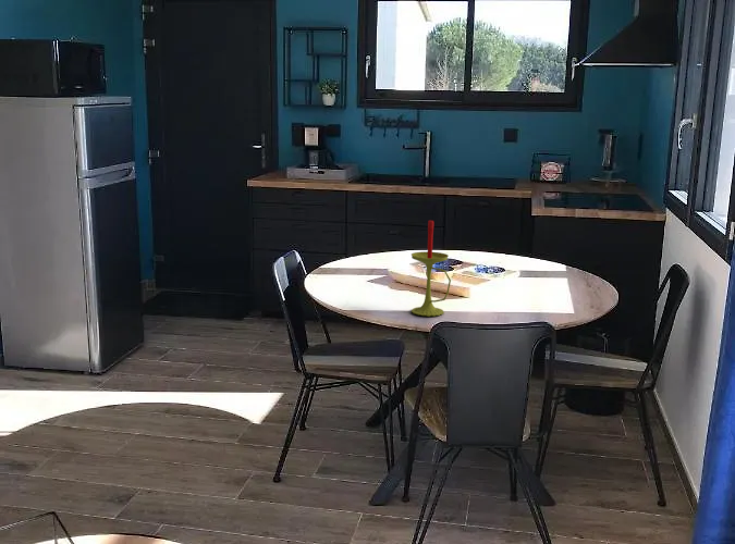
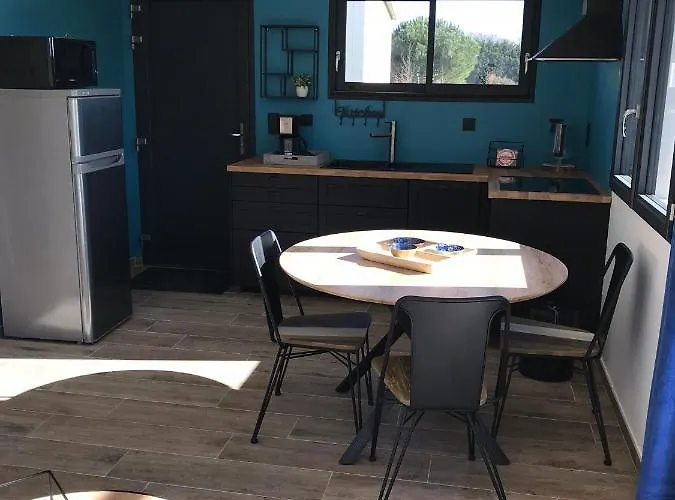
- candle [411,220,452,317]
